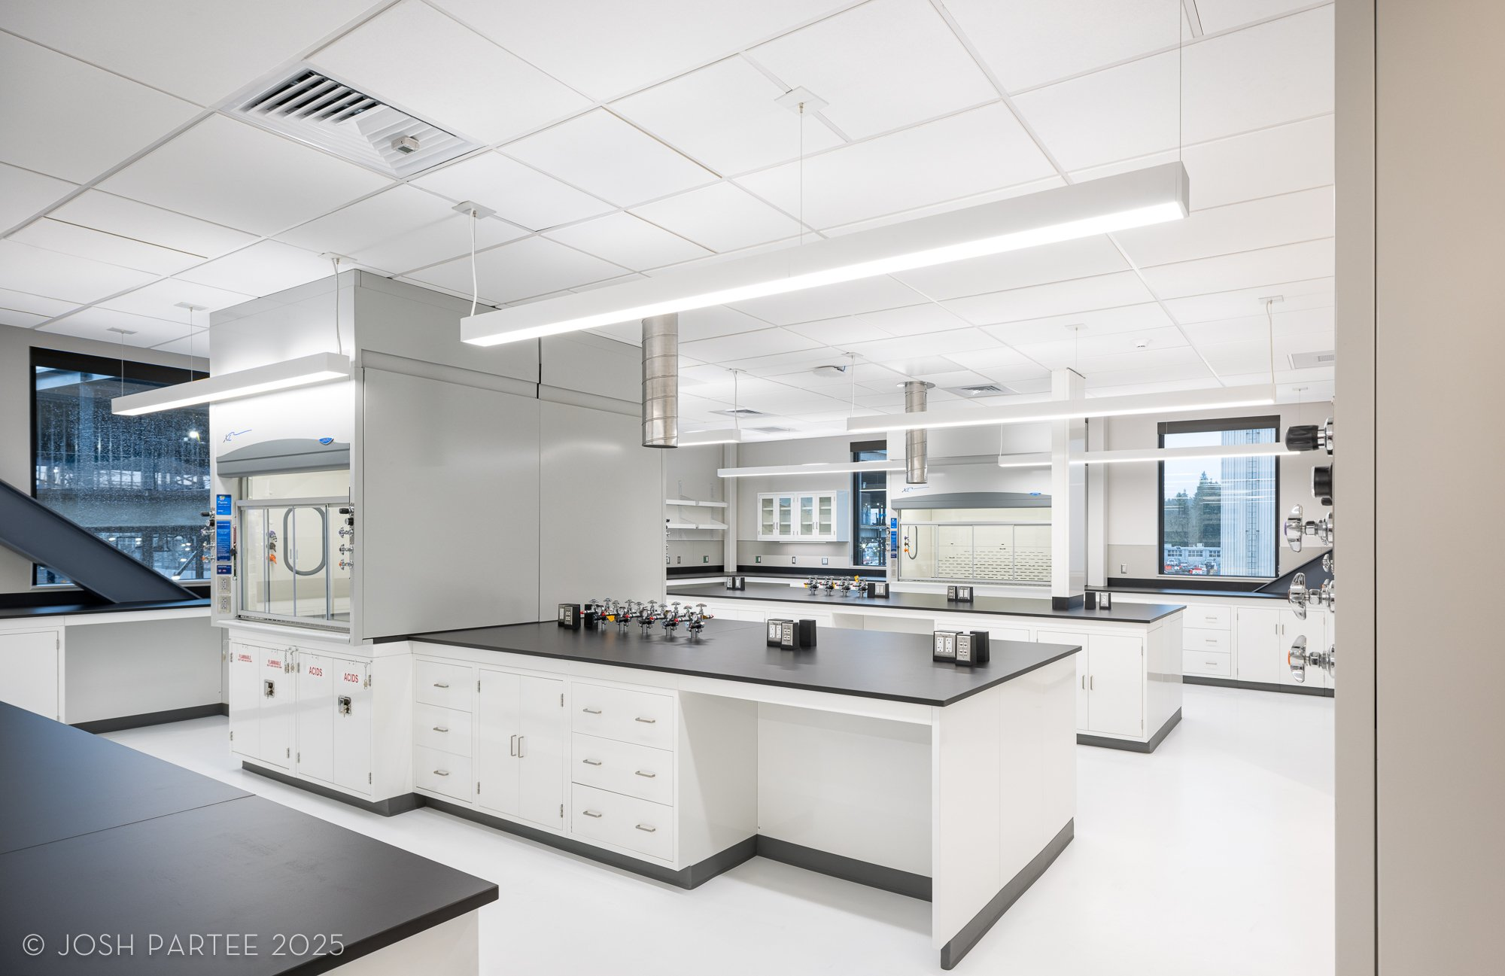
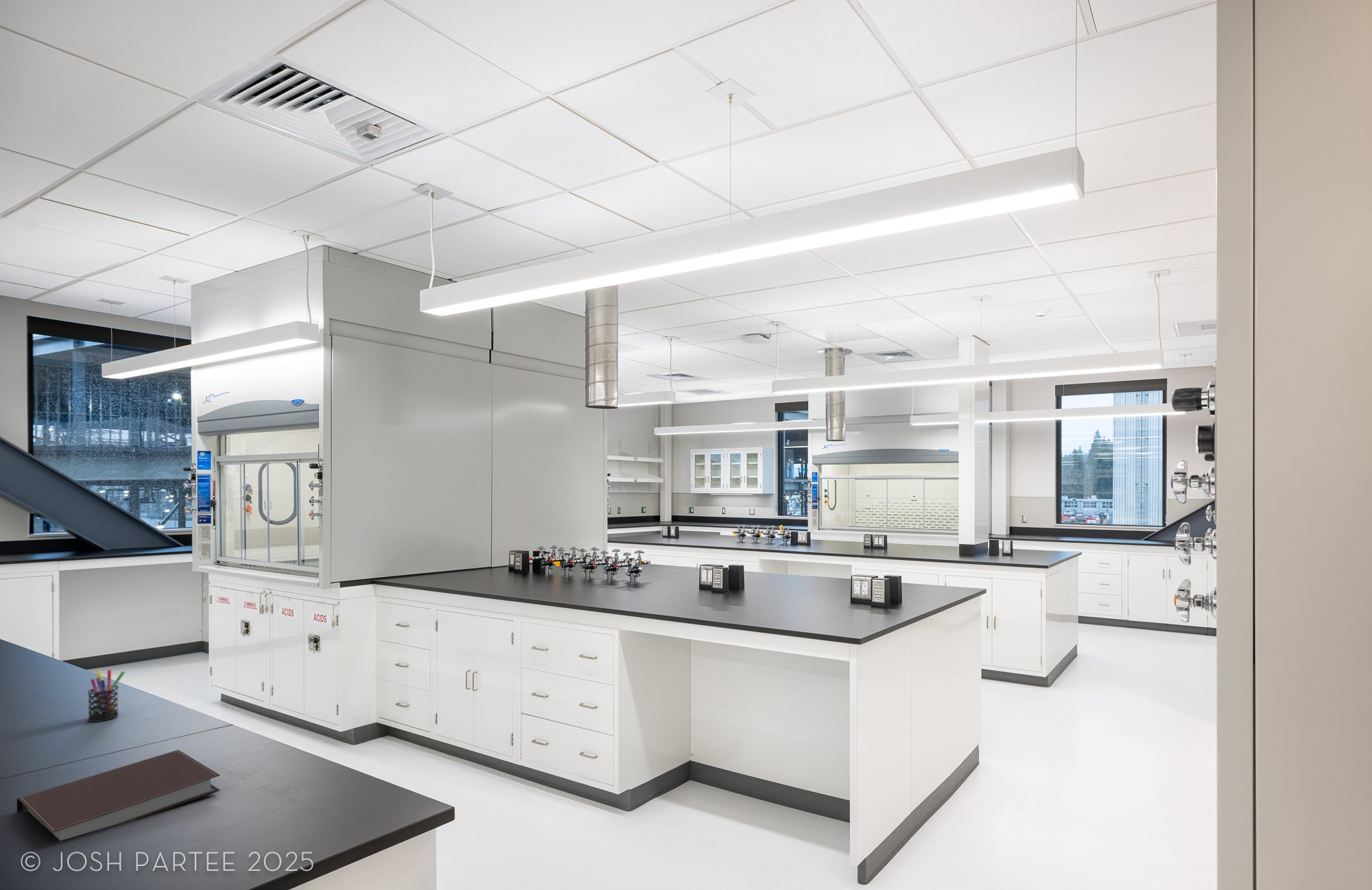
+ pen holder [87,669,126,723]
+ notebook [16,749,221,841]
